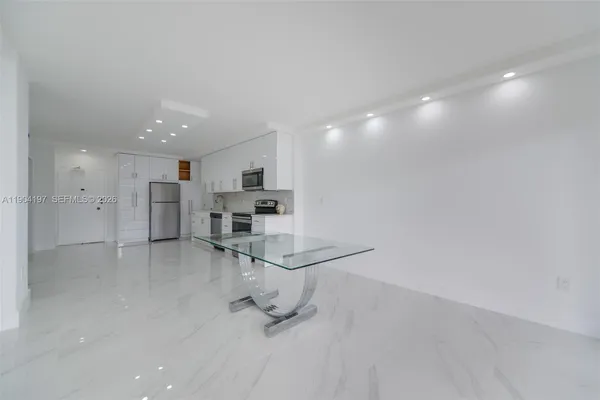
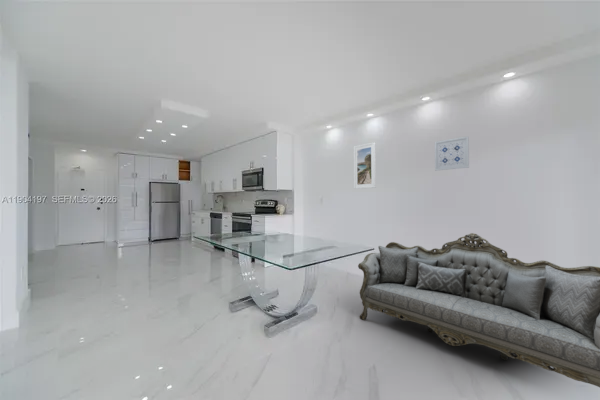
+ wall art [434,135,470,172]
+ settee [357,232,600,388]
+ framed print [353,141,377,190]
